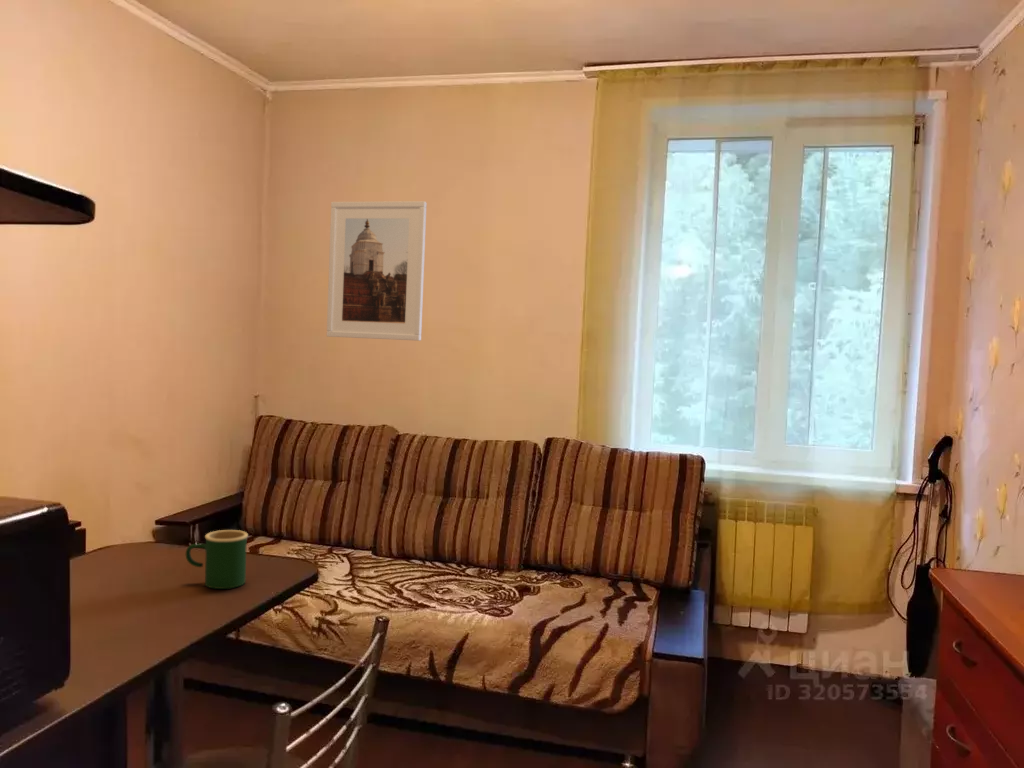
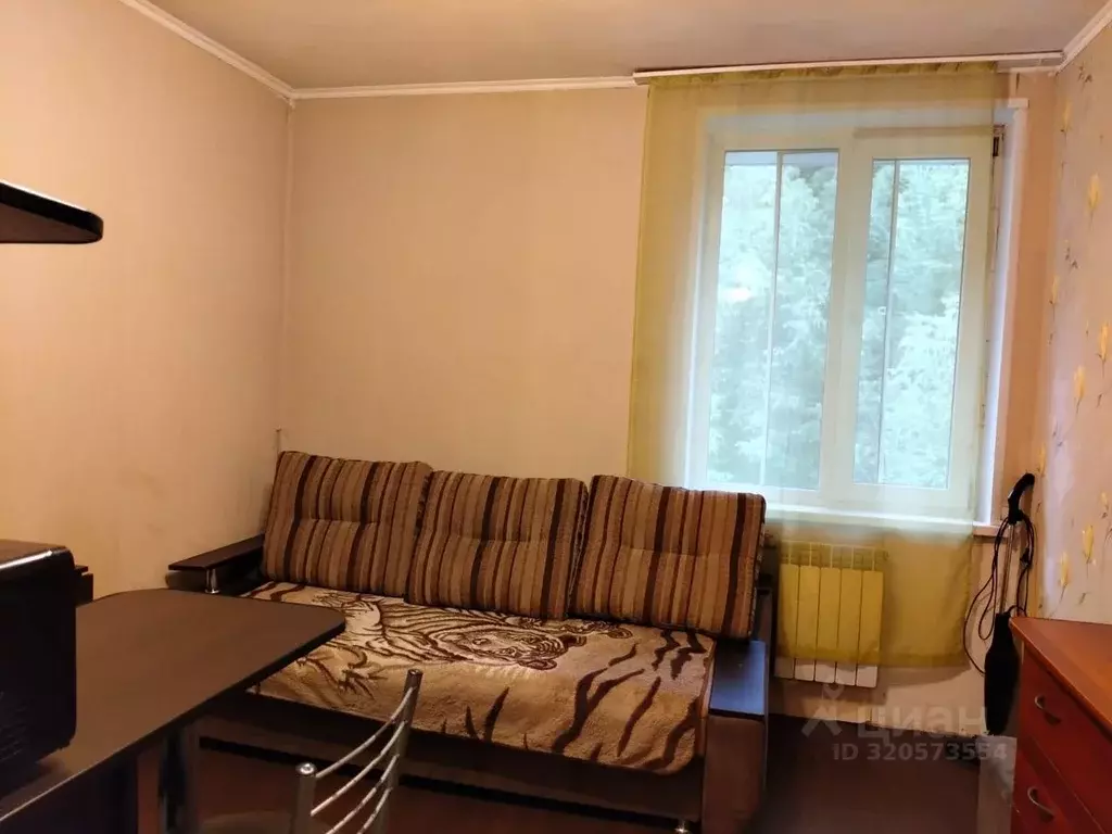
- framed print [326,200,428,342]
- mug [185,529,249,590]
